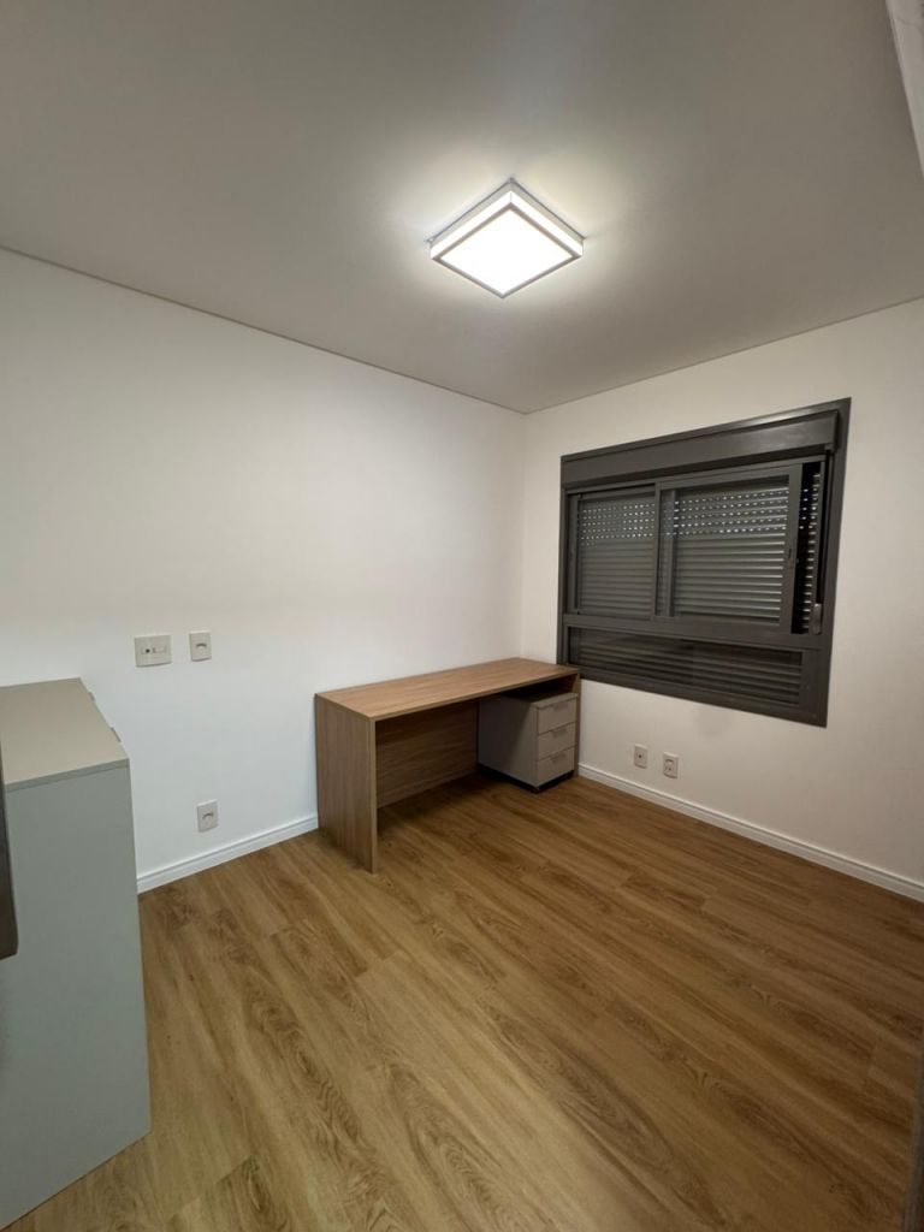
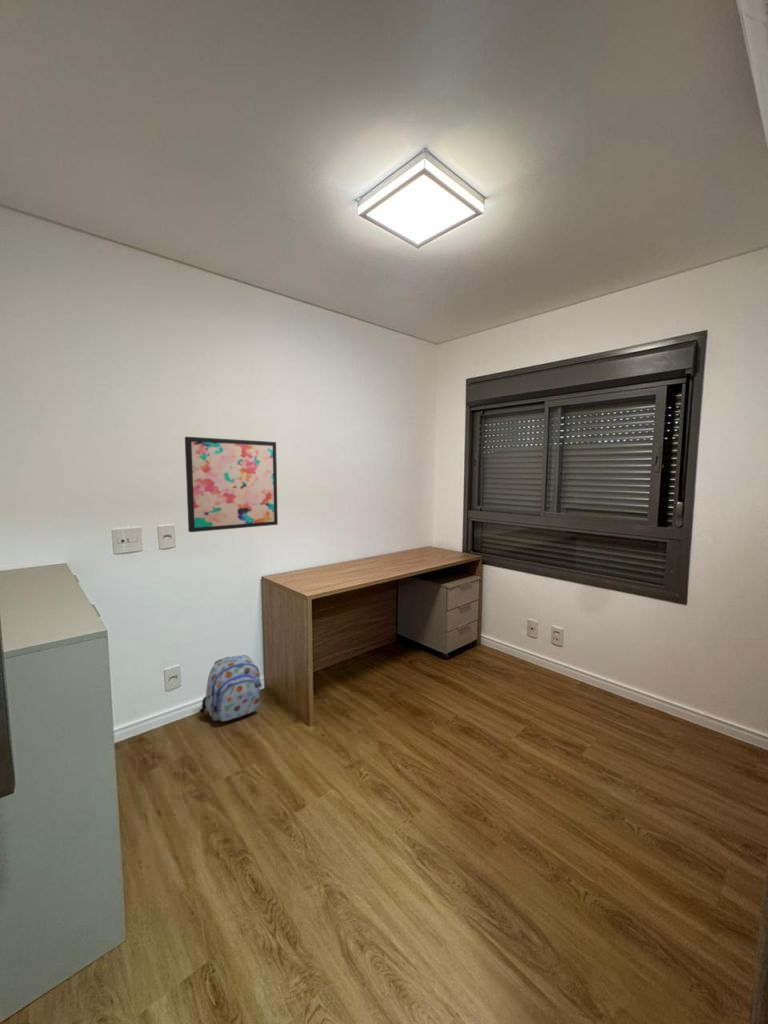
+ backpack [198,654,263,722]
+ wall art [184,436,279,533]
